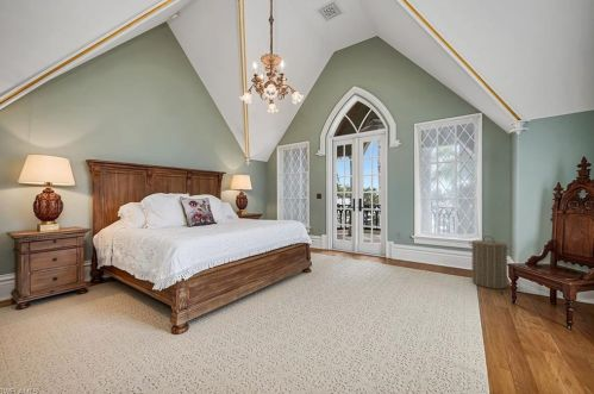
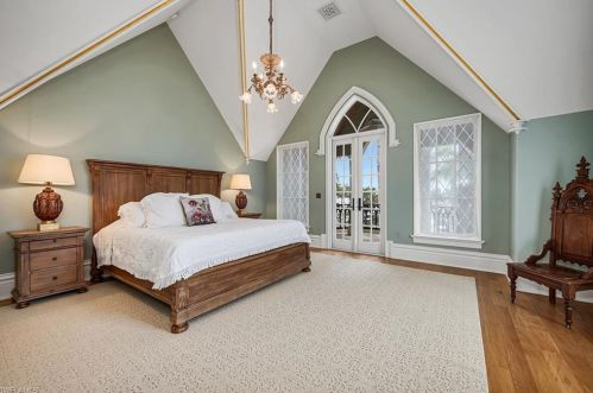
- laundry hamper [468,234,513,289]
